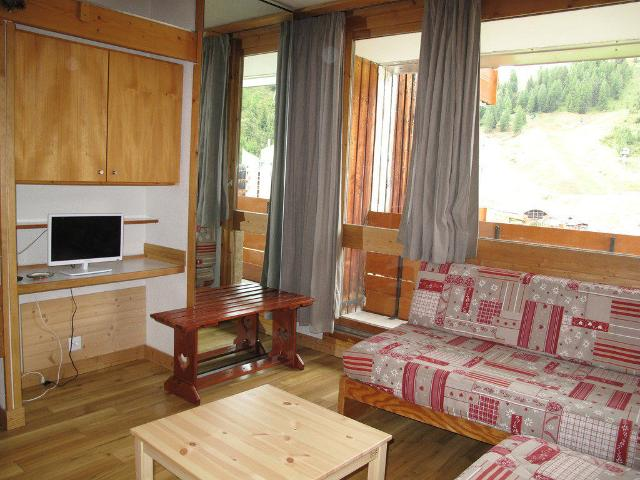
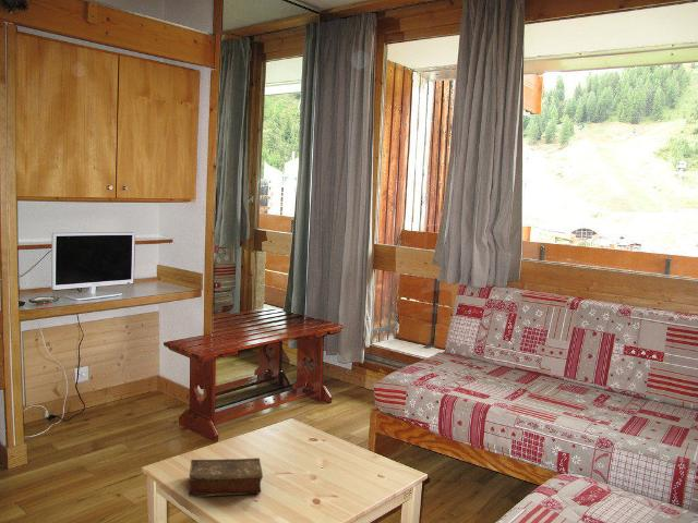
+ book [188,457,264,498]
